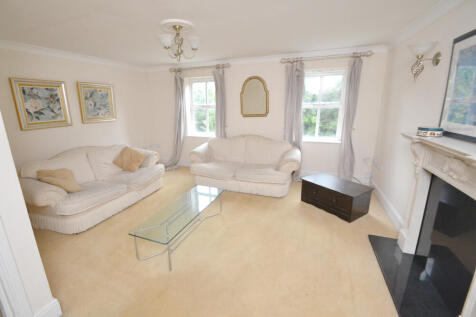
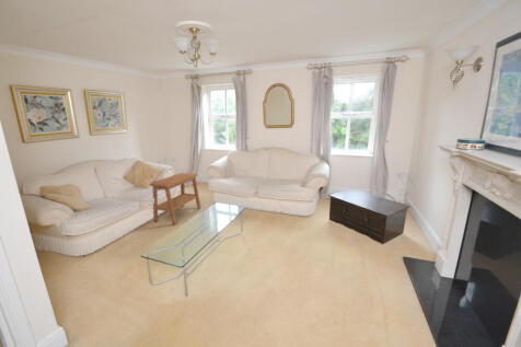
+ side table [148,172,202,225]
